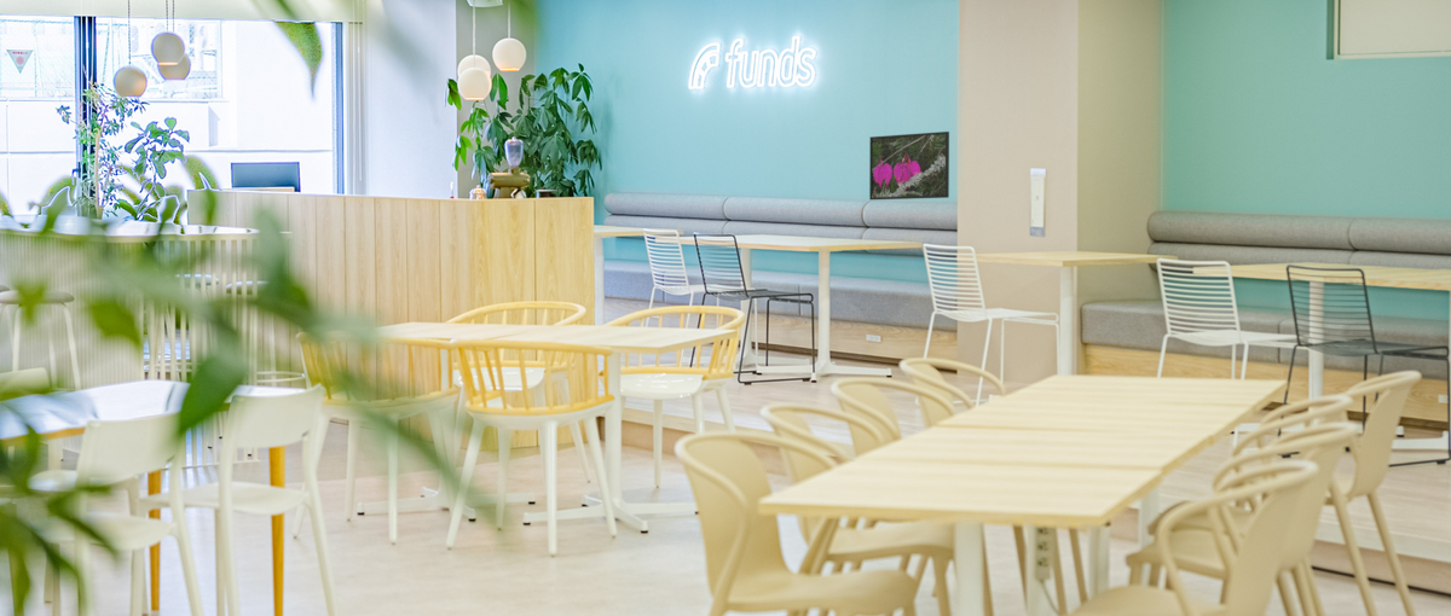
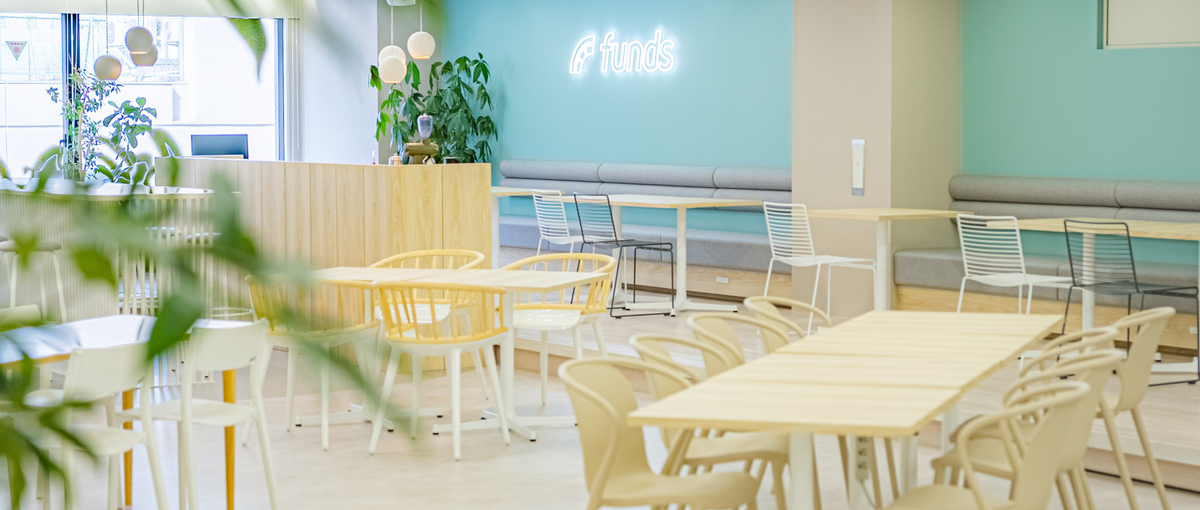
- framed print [868,130,950,201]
